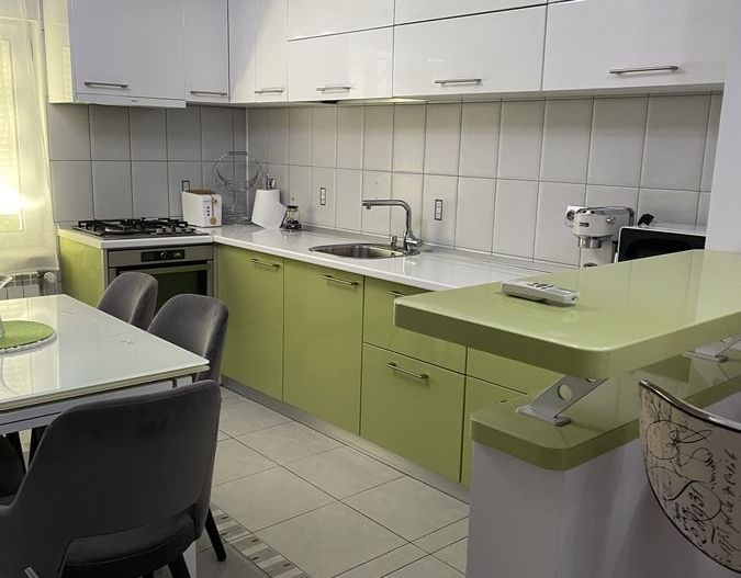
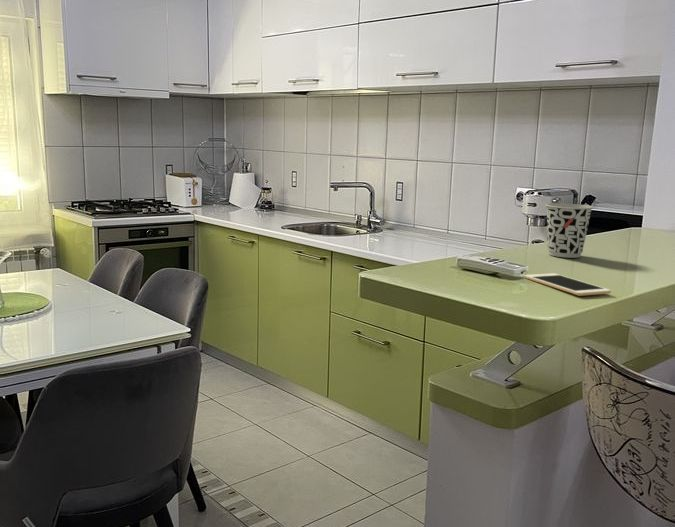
+ cup [545,202,594,259]
+ cell phone [523,272,612,297]
